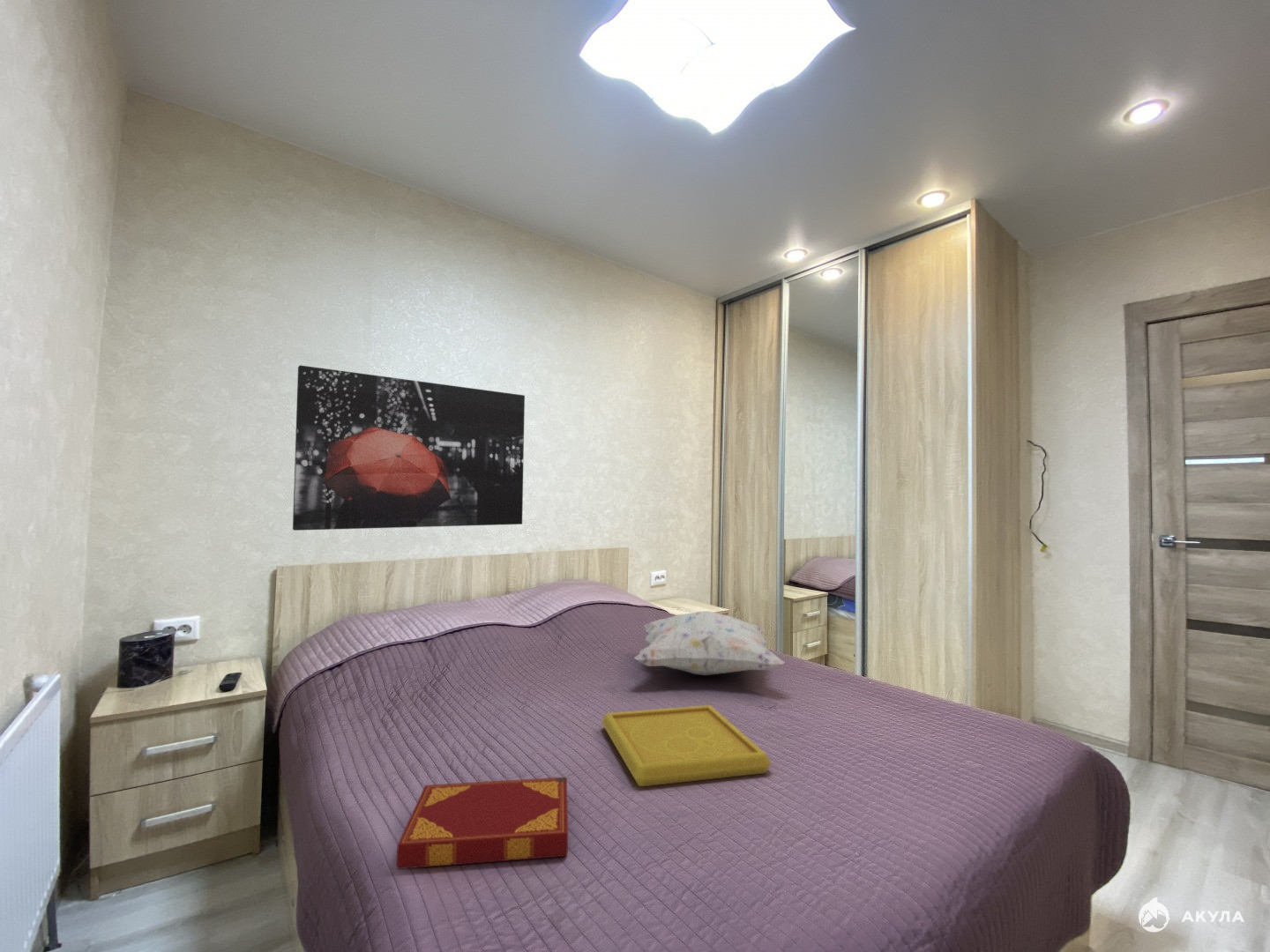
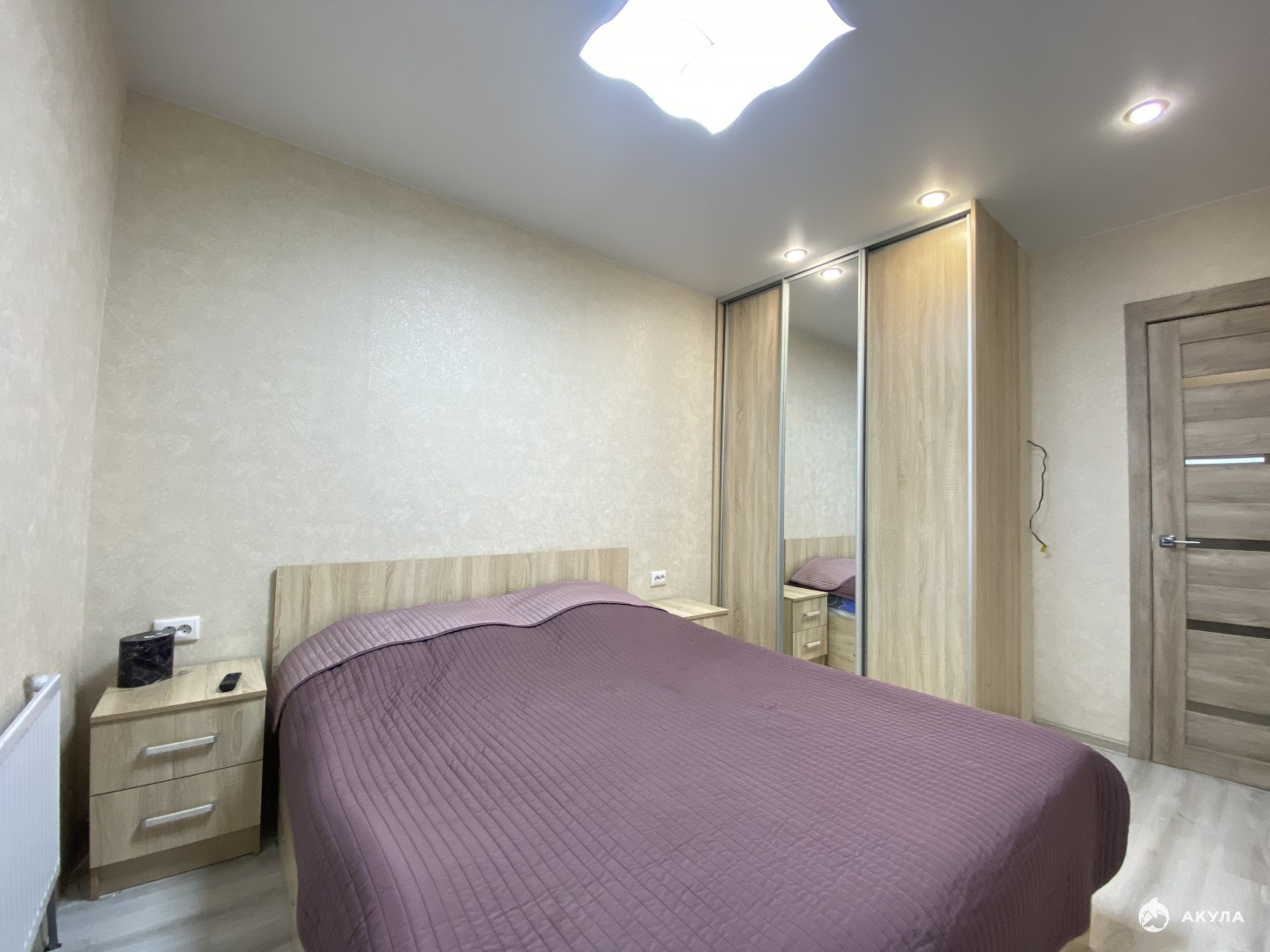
- wall art [292,364,526,532]
- decorative pillow [634,610,786,676]
- hardback book [396,777,569,870]
- serving tray [601,704,772,787]
